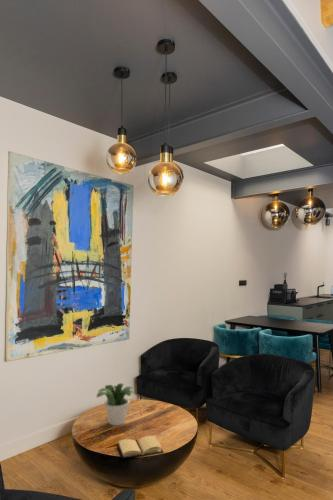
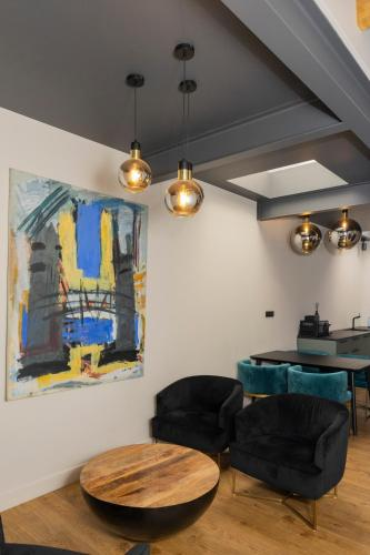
- book [116,435,165,460]
- potted plant [96,382,135,427]
